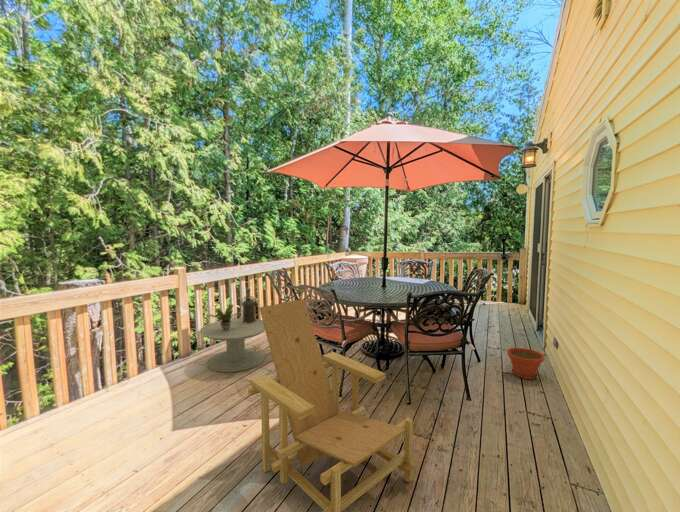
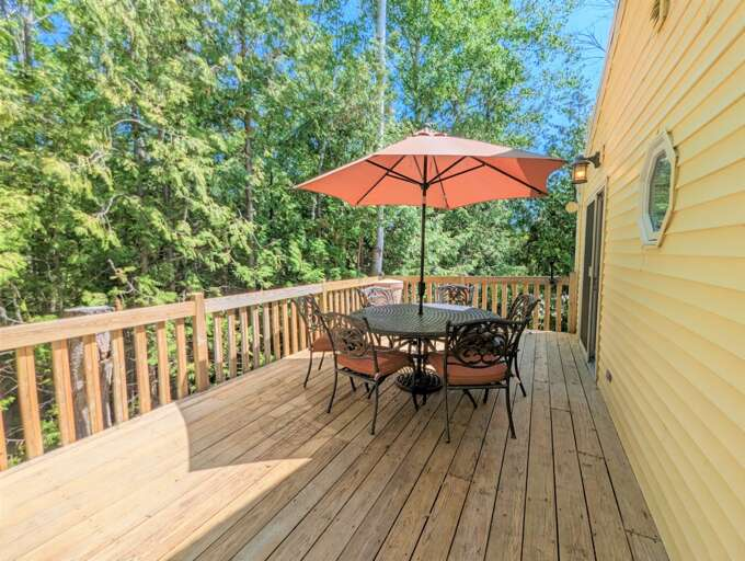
- side table [199,317,265,373]
- potted plant [208,303,242,331]
- oil lamp [240,287,258,323]
- lounge chair [247,298,415,512]
- plant pot [506,347,546,380]
